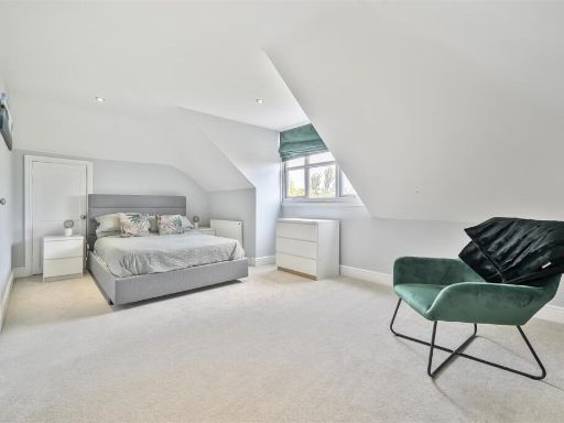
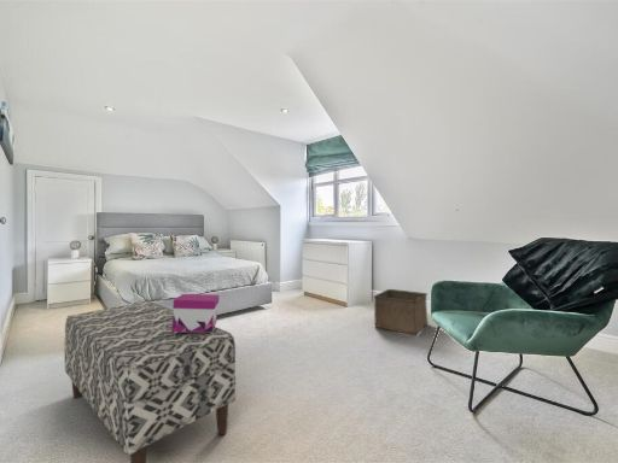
+ bench [63,300,237,463]
+ decorative box [171,293,221,332]
+ storage bin [373,288,428,336]
